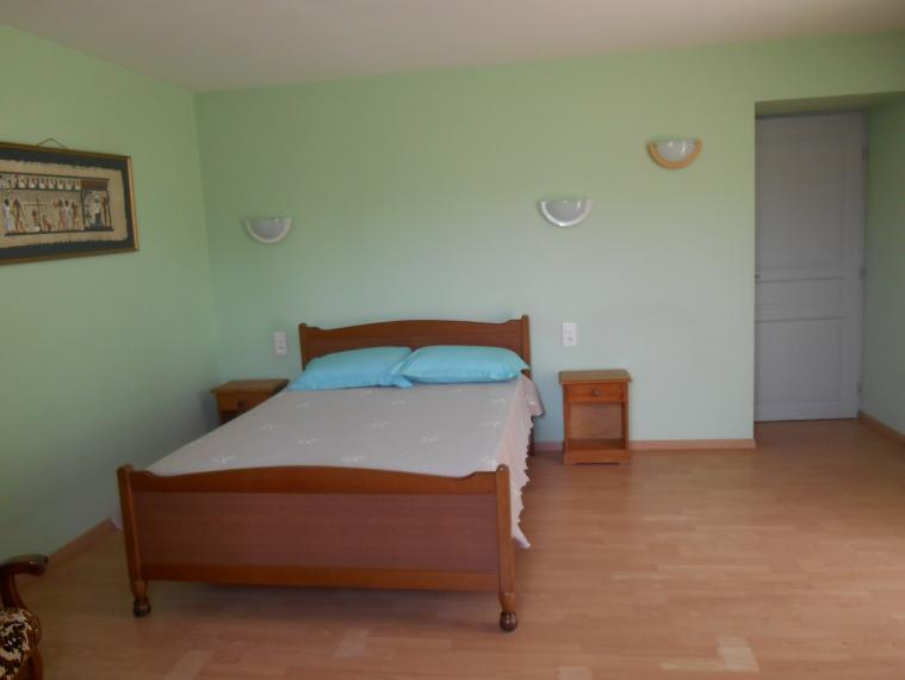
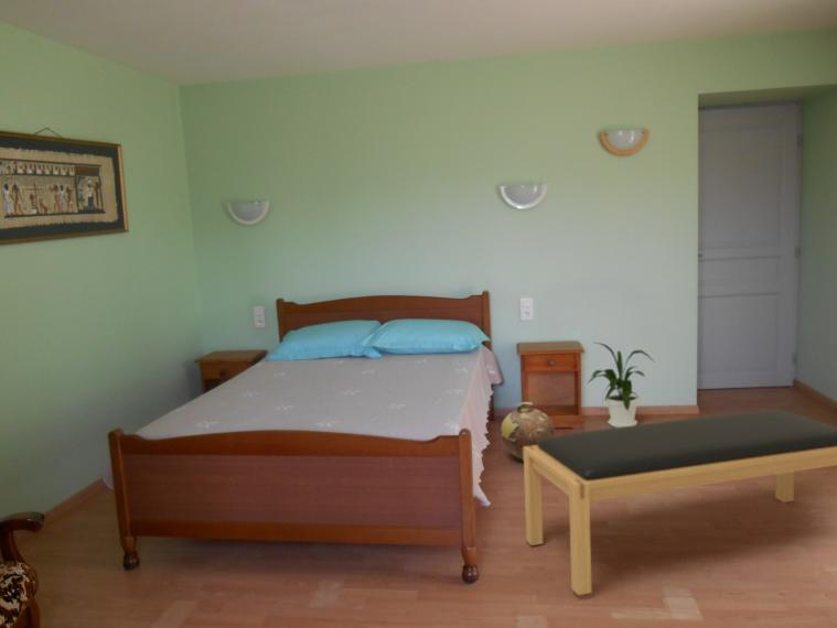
+ bench [523,409,837,596]
+ house plant [587,342,655,427]
+ vase [500,401,556,462]
